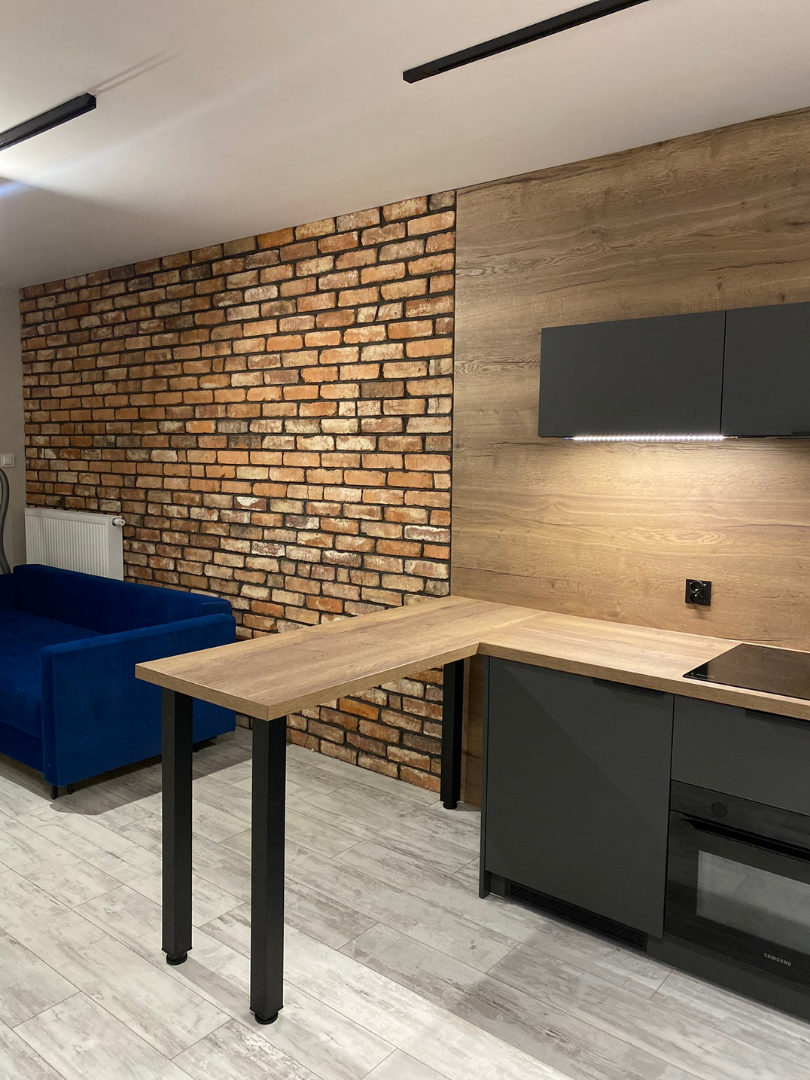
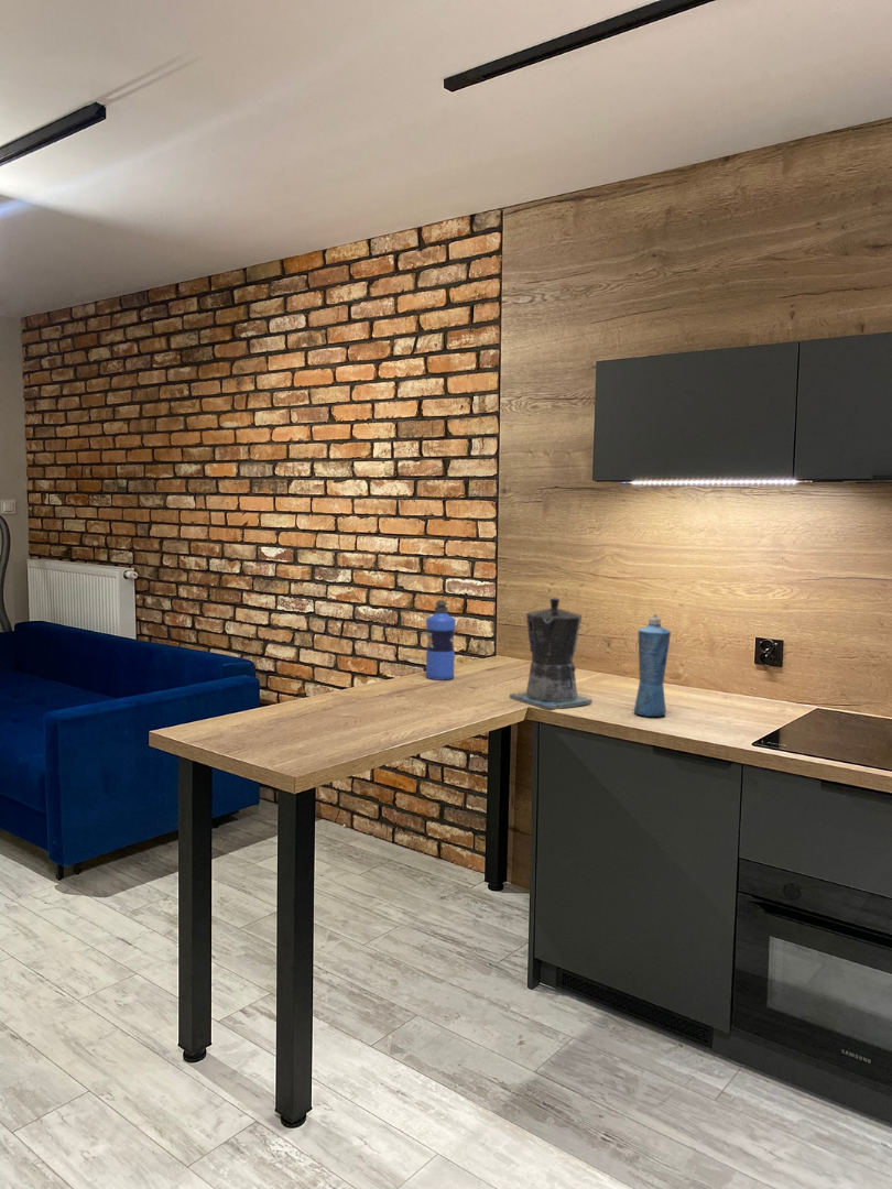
+ water bottle [425,599,457,681]
+ squeeze bottle [633,612,672,718]
+ coffee maker [509,597,594,711]
